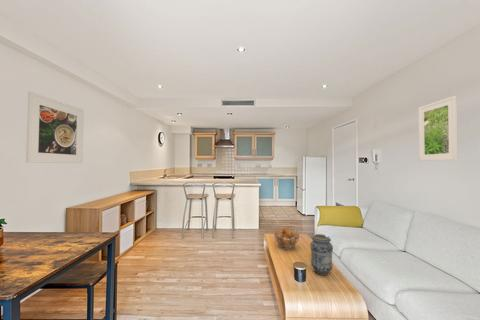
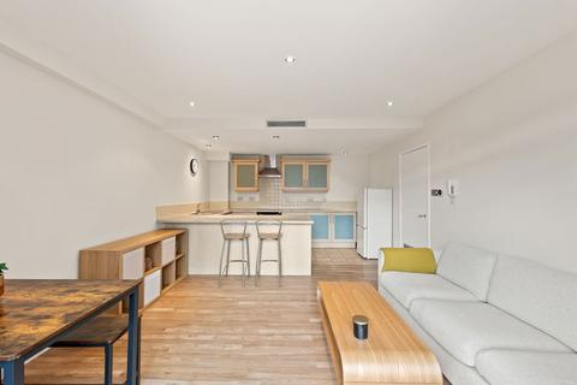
- vase [309,233,334,277]
- fruit basket [273,226,300,250]
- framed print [25,91,85,164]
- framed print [417,95,459,162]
